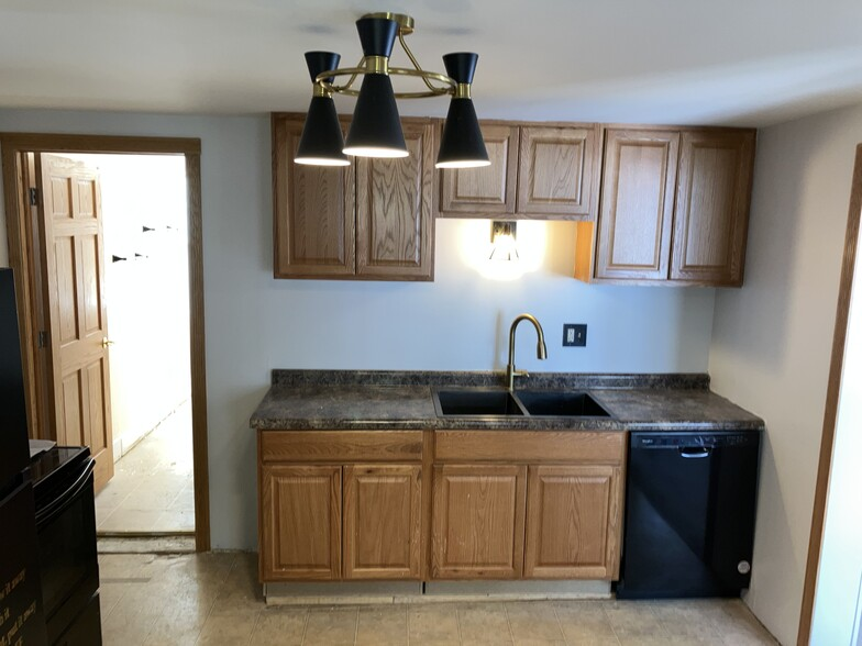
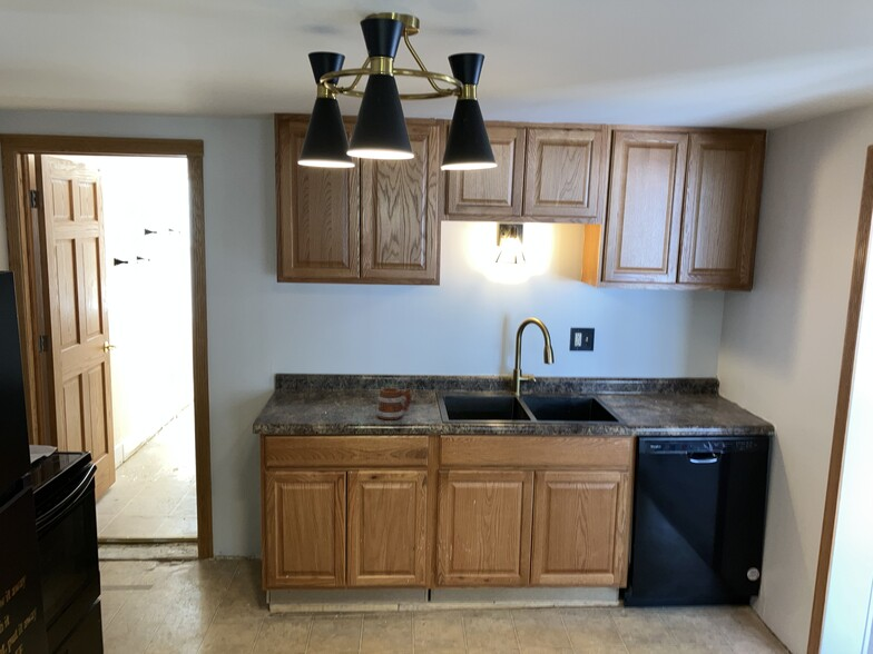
+ mug [375,387,413,420]
